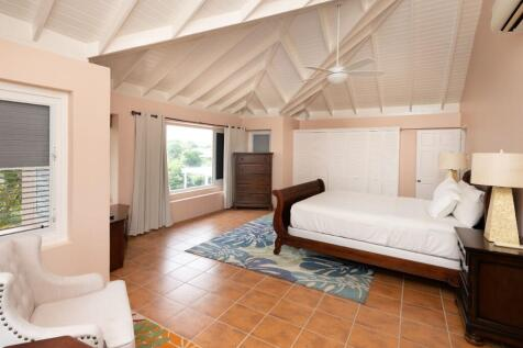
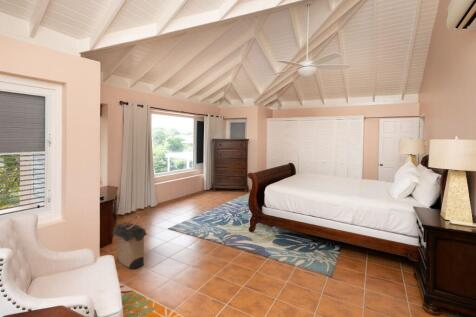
+ laundry hamper [111,214,148,270]
